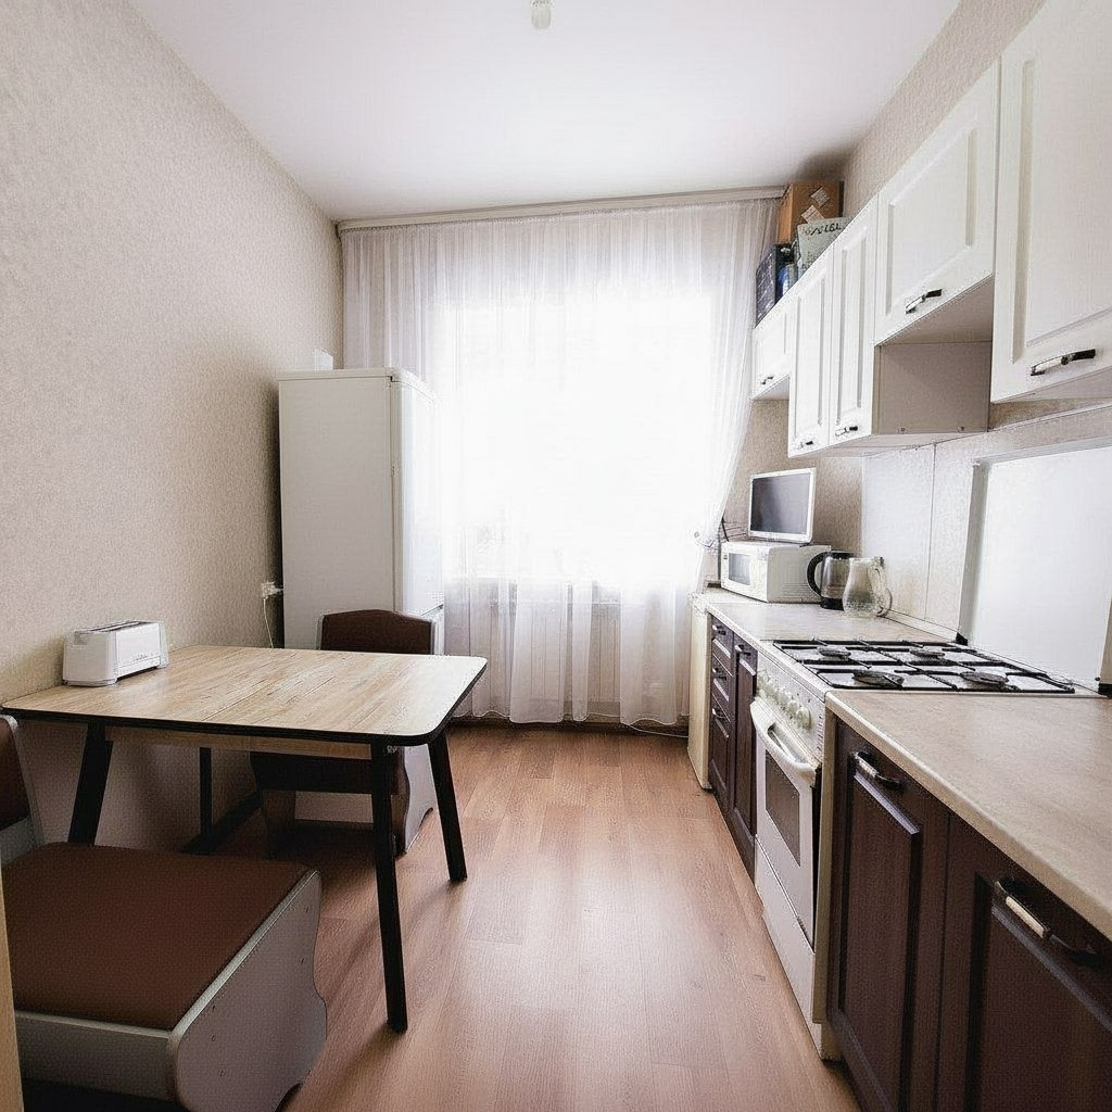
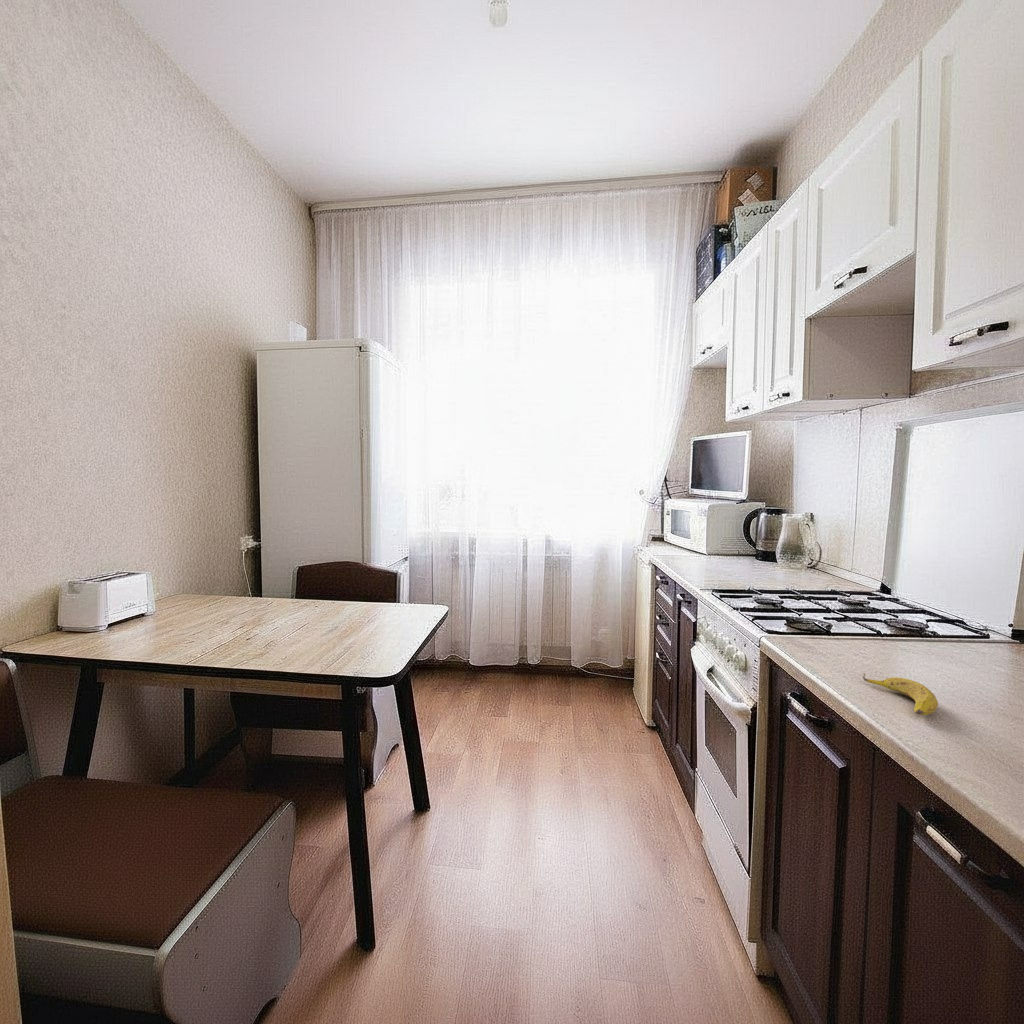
+ banana [861,672,939,716]
